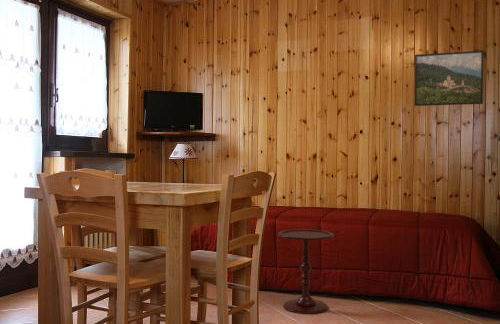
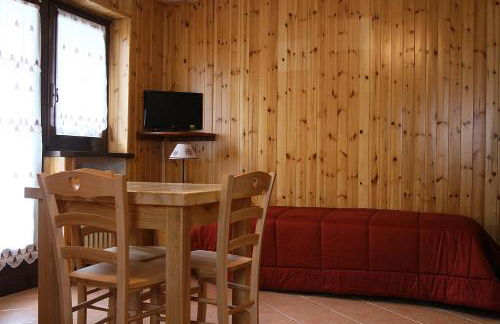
- side table [277,228,335,315]
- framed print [414,50,484,107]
